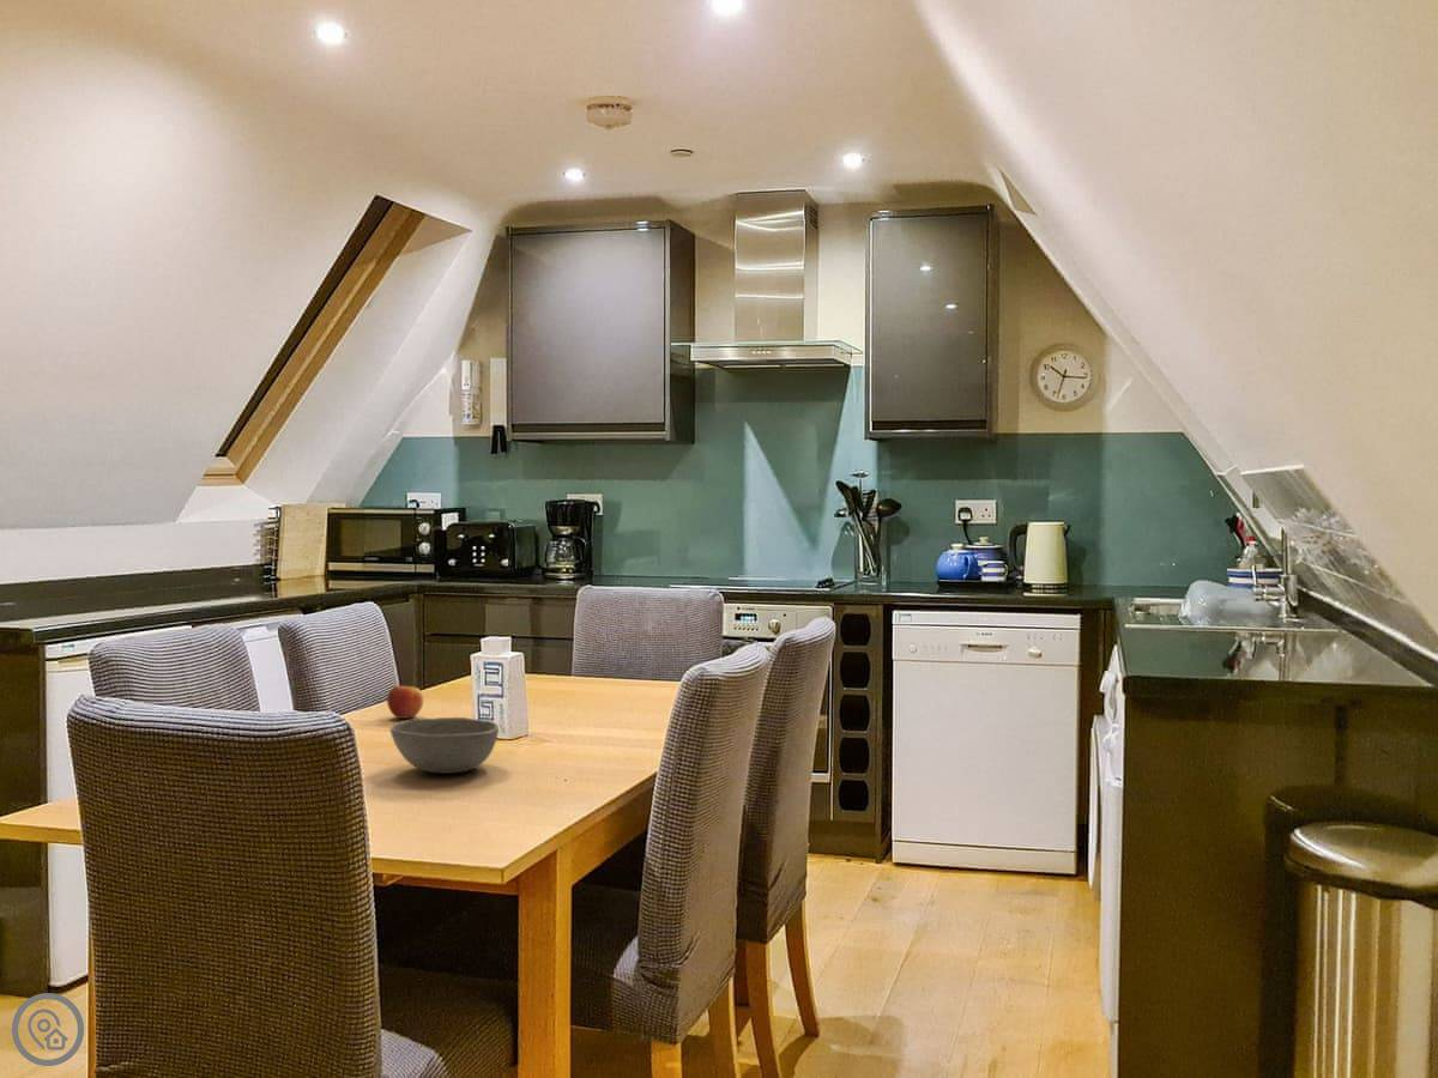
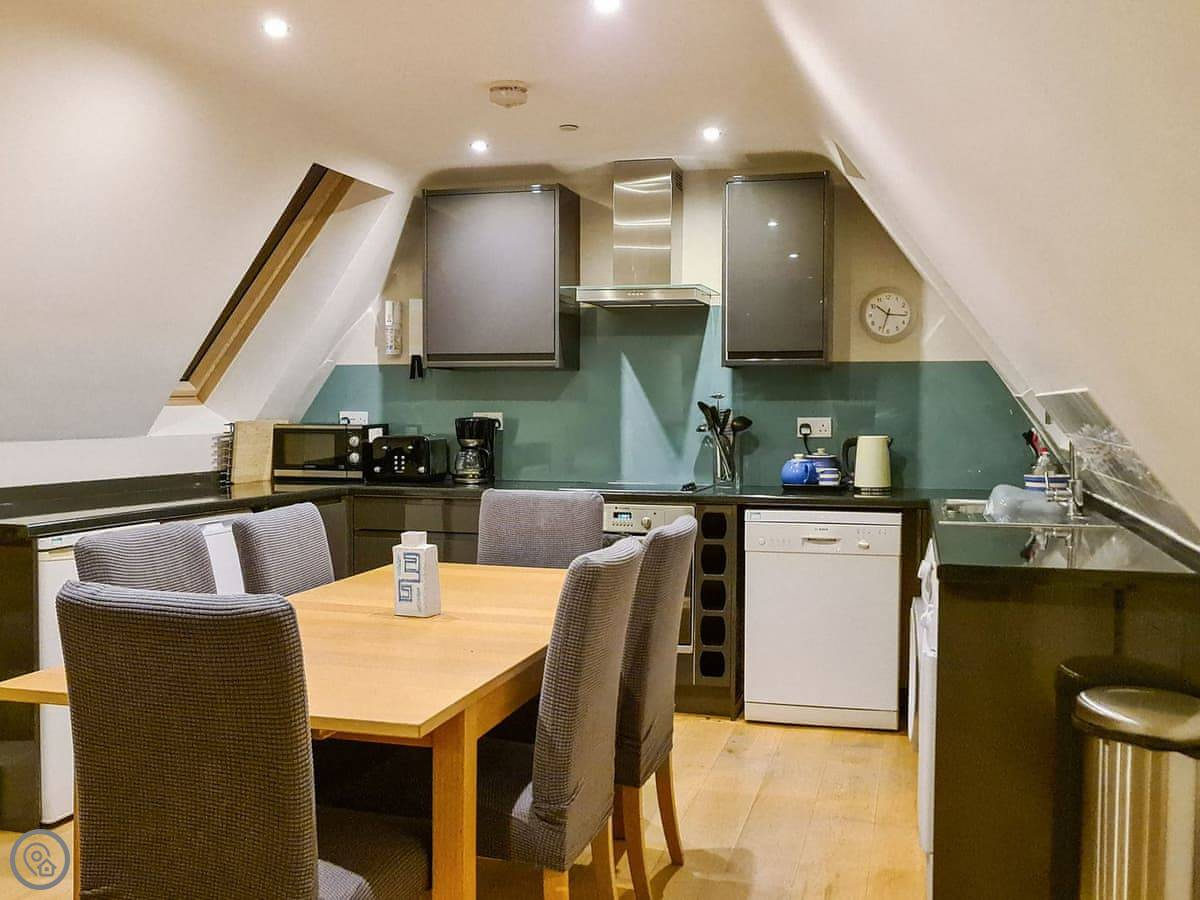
- bowl [389,716,500,775]
- apple [386,682,424,720]
